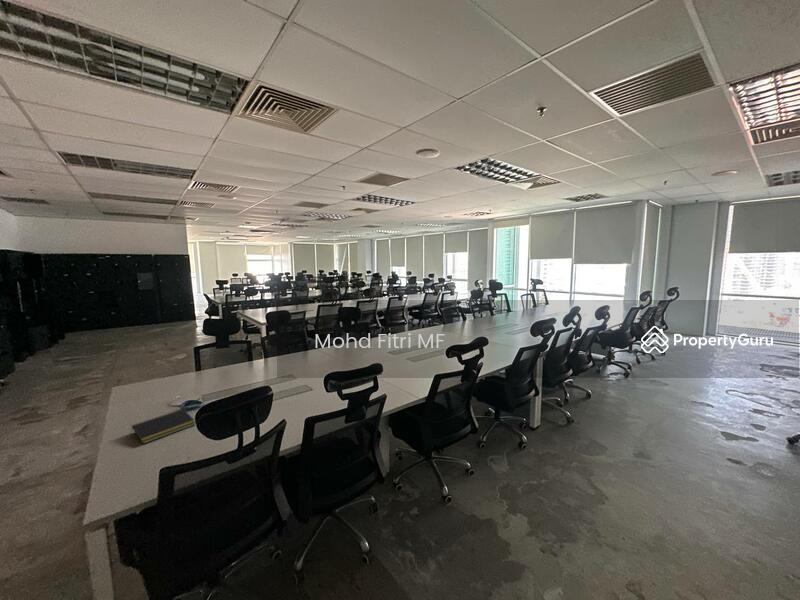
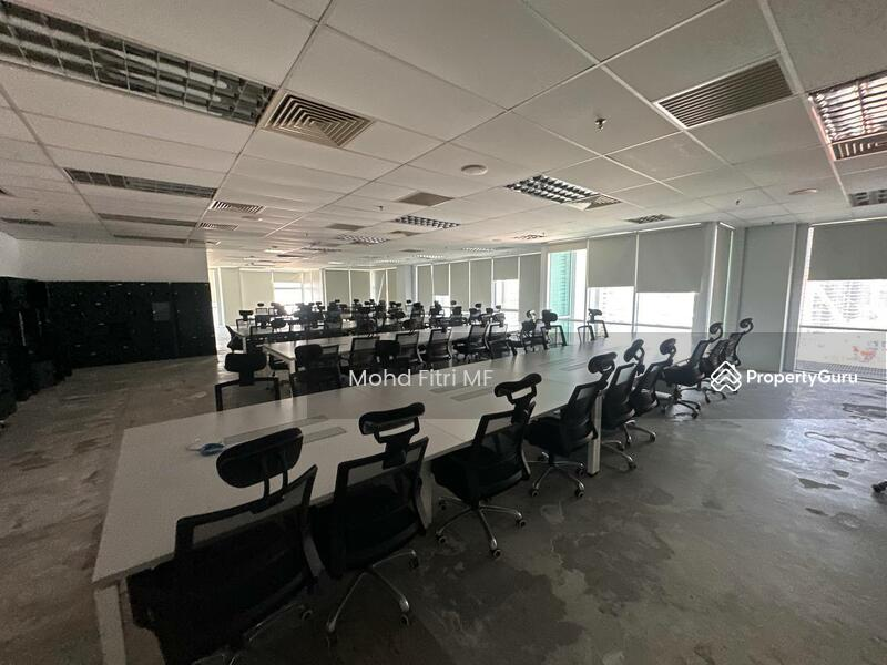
- notepad [130,408,196,445]
